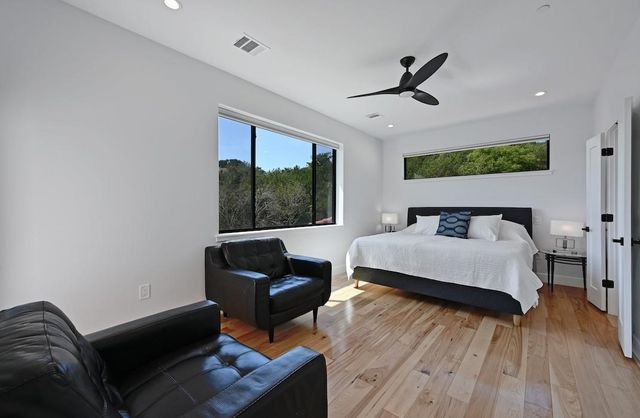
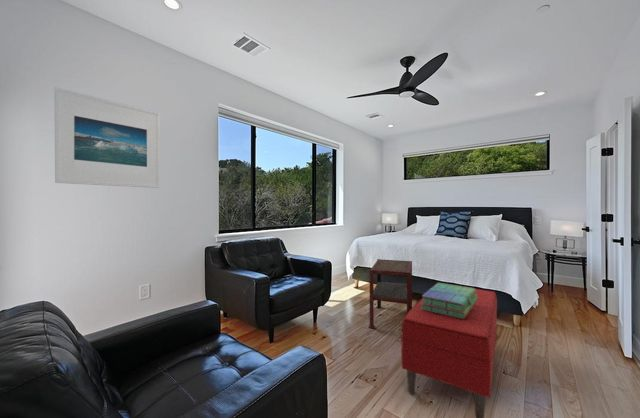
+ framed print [53,86,161,189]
+ bench [400,283,498,418]
+ stack of books [421,282,478,319]
+ side table [368,258,413,329]
